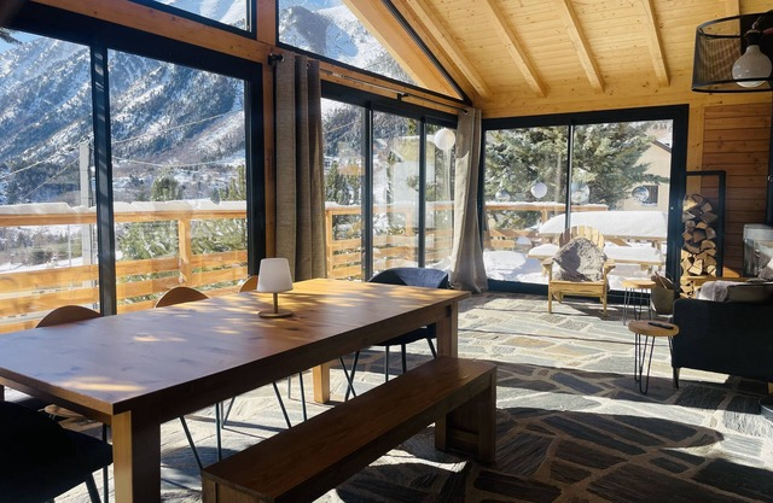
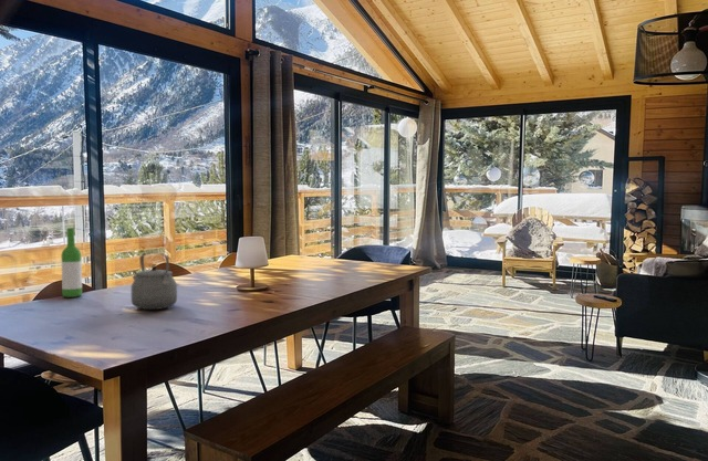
+ tea kettle [131,252,178,311]
+ wine bottle [61,227,83,298]
